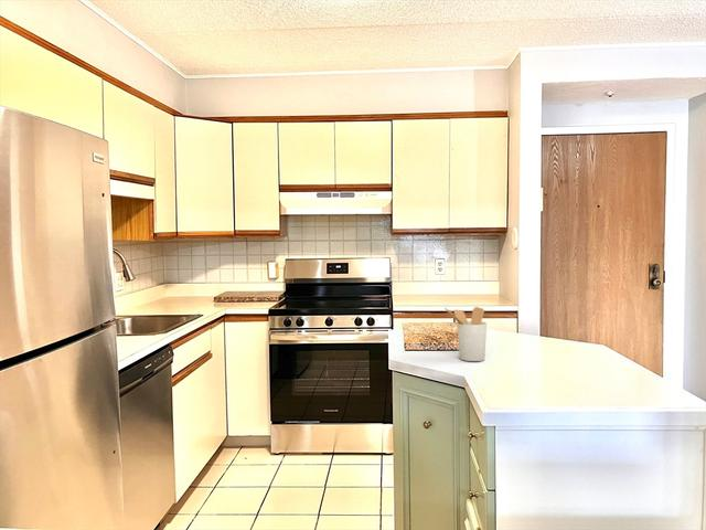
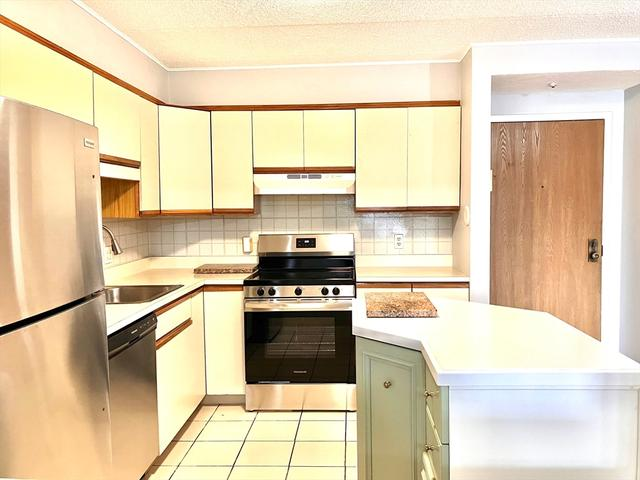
- utensil holder [445,306,488,362]
